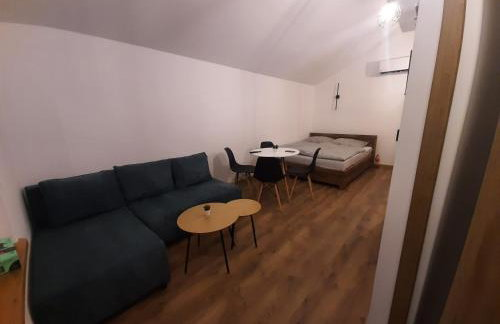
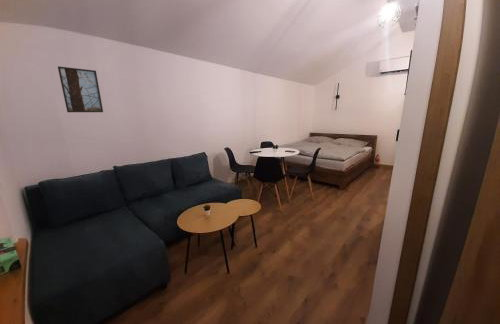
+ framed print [57,65,104,113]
